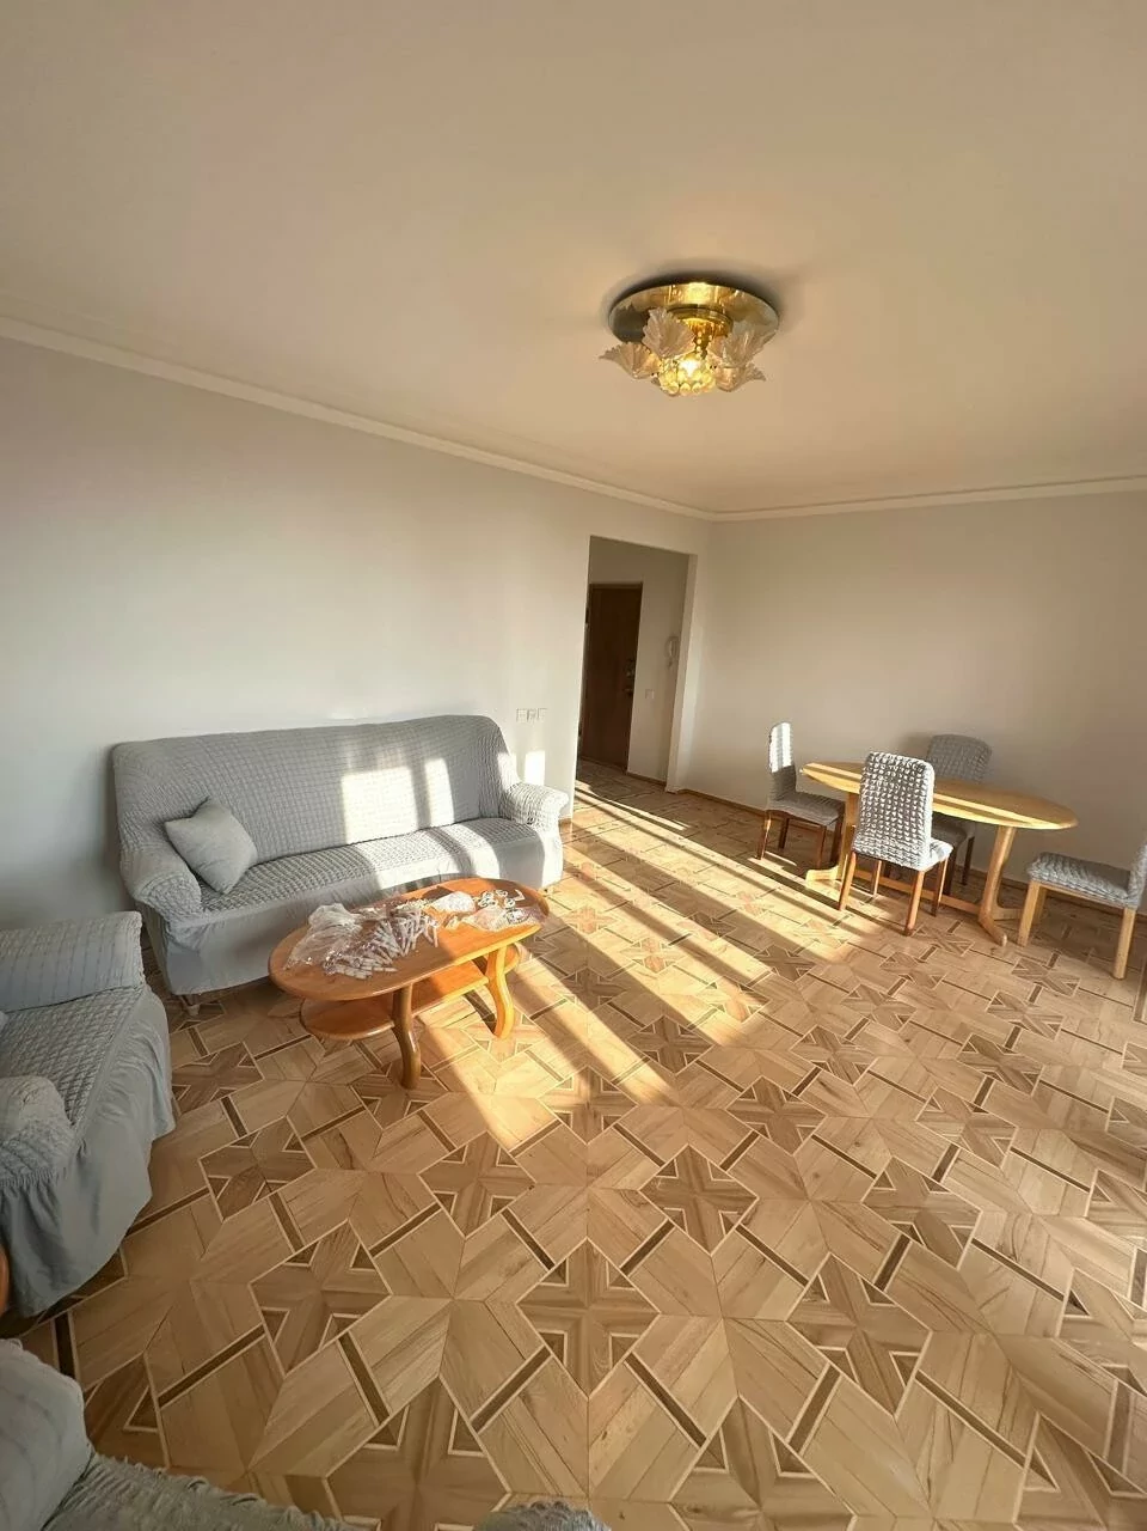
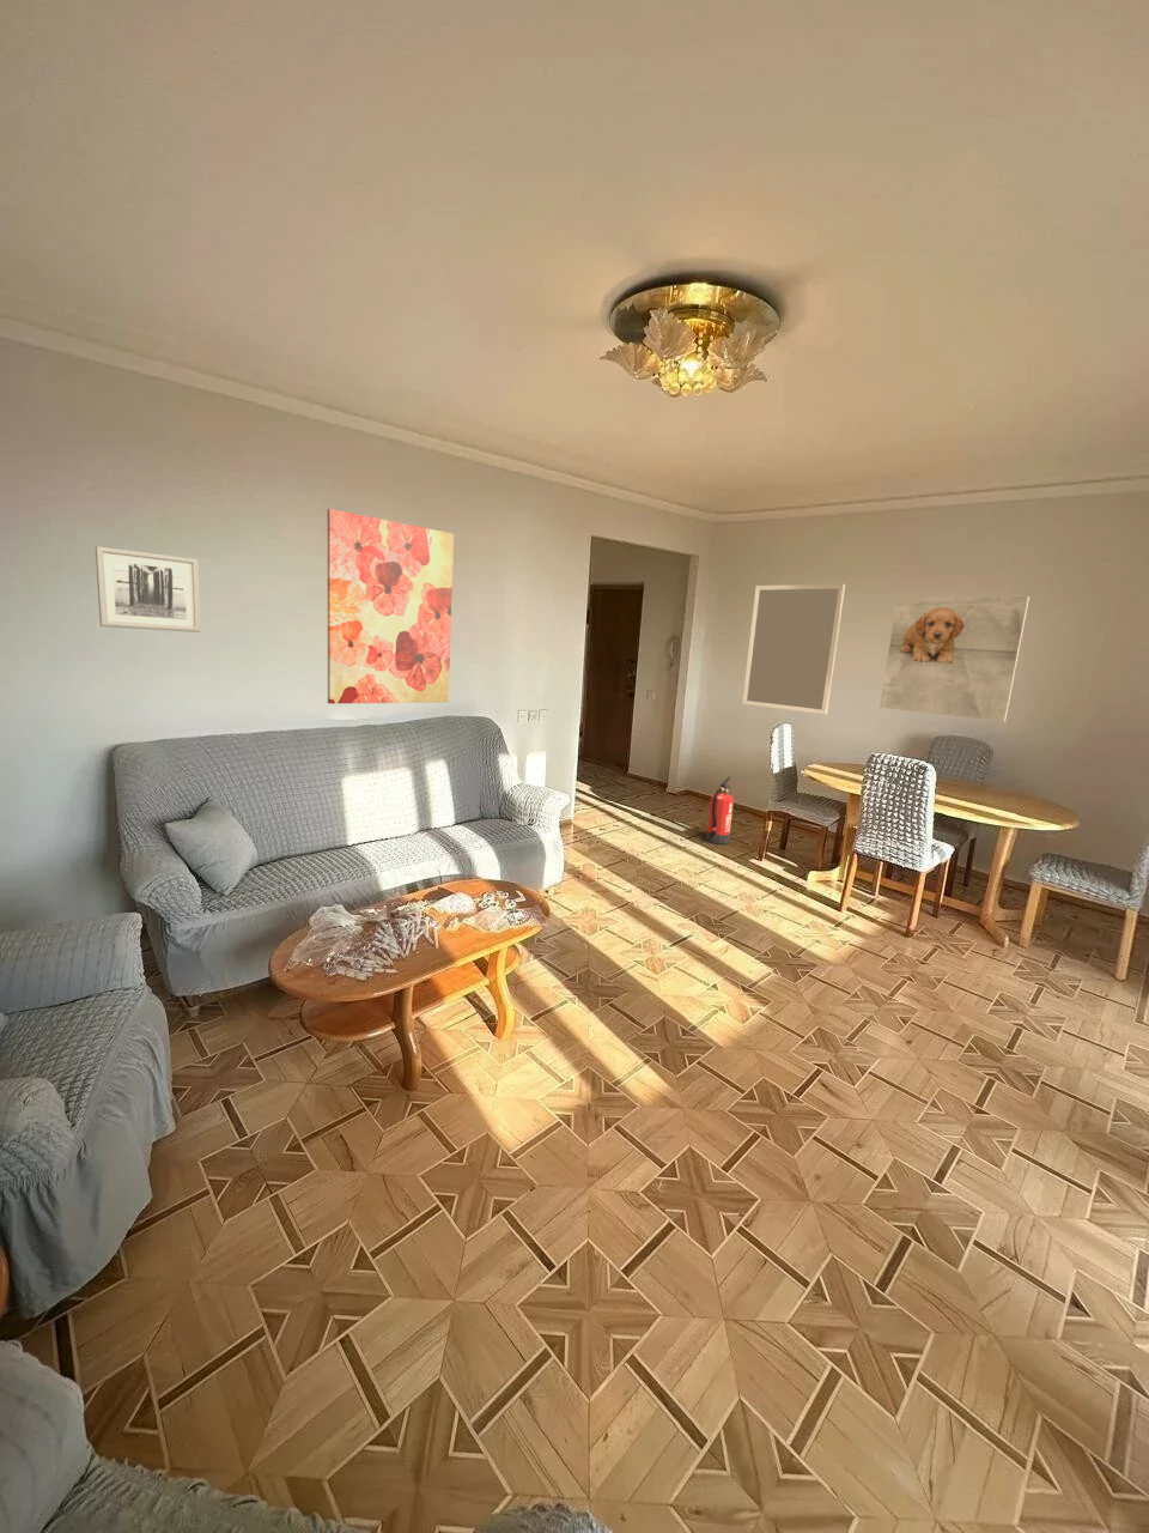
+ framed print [879,595,1031,722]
+ wall art [94,544,203,634]
+ fire extinguisher [705,775,735,845]
+ wall art [327,508,455,705]
+ home mirror [741,583,846,715]
